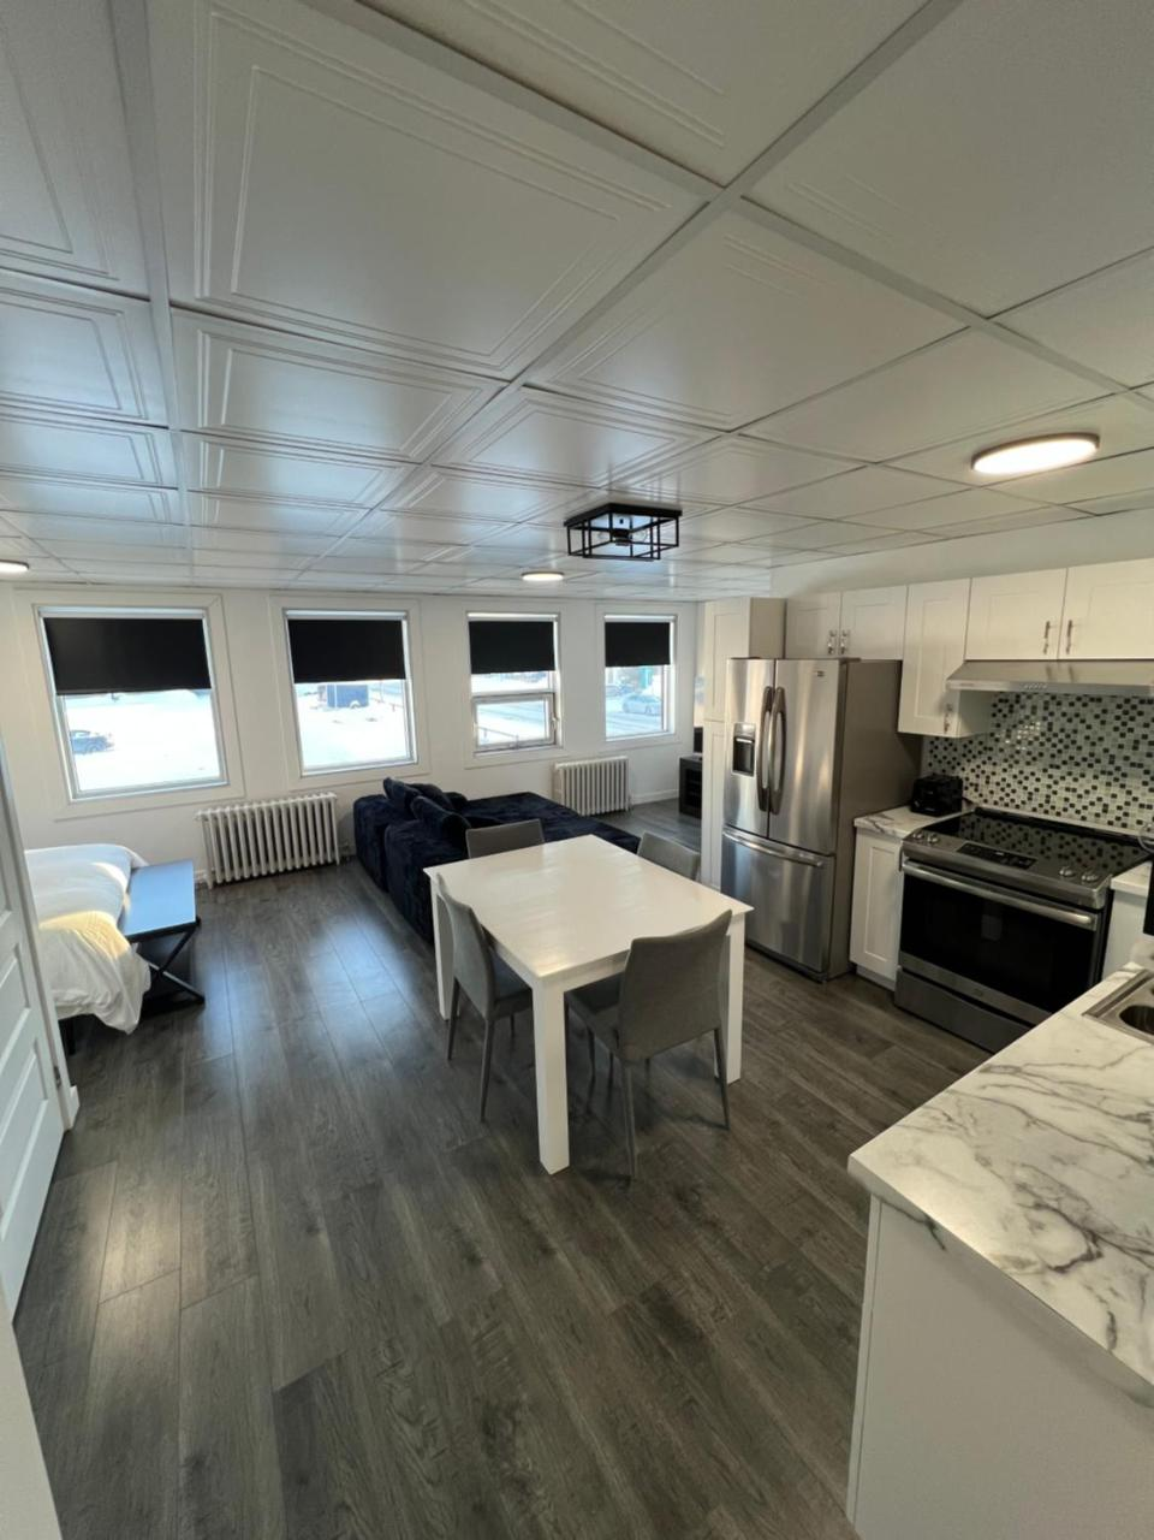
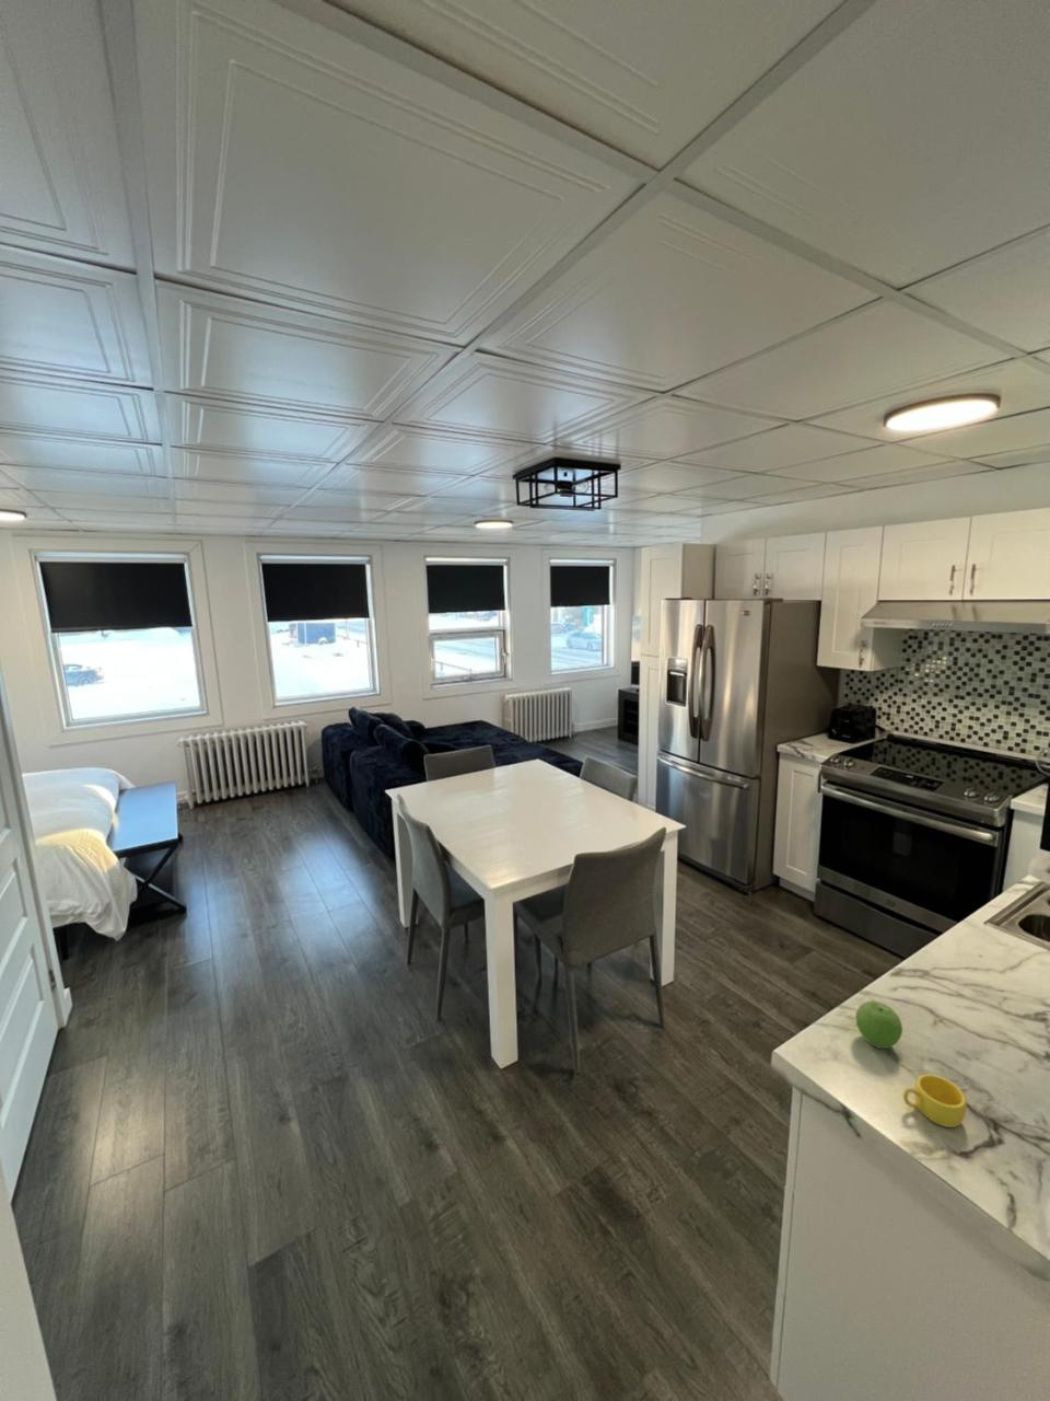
+ cup [902,1073,968,1129]
+ fruit [854,1001,903,1050]
